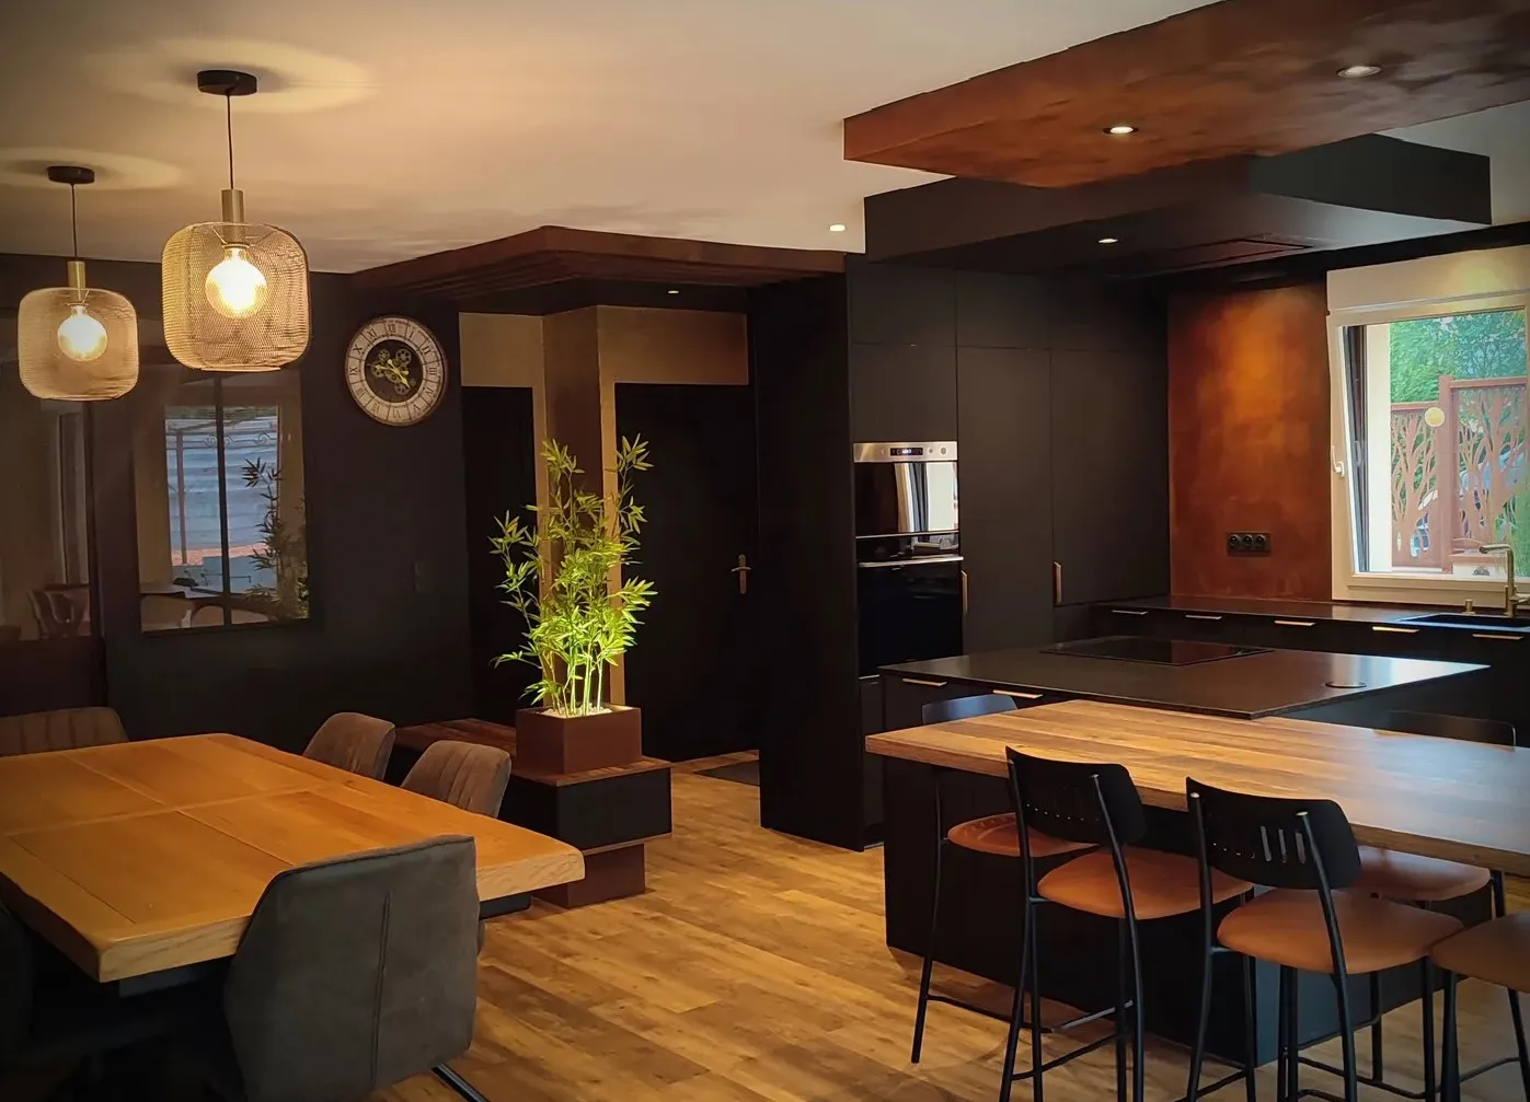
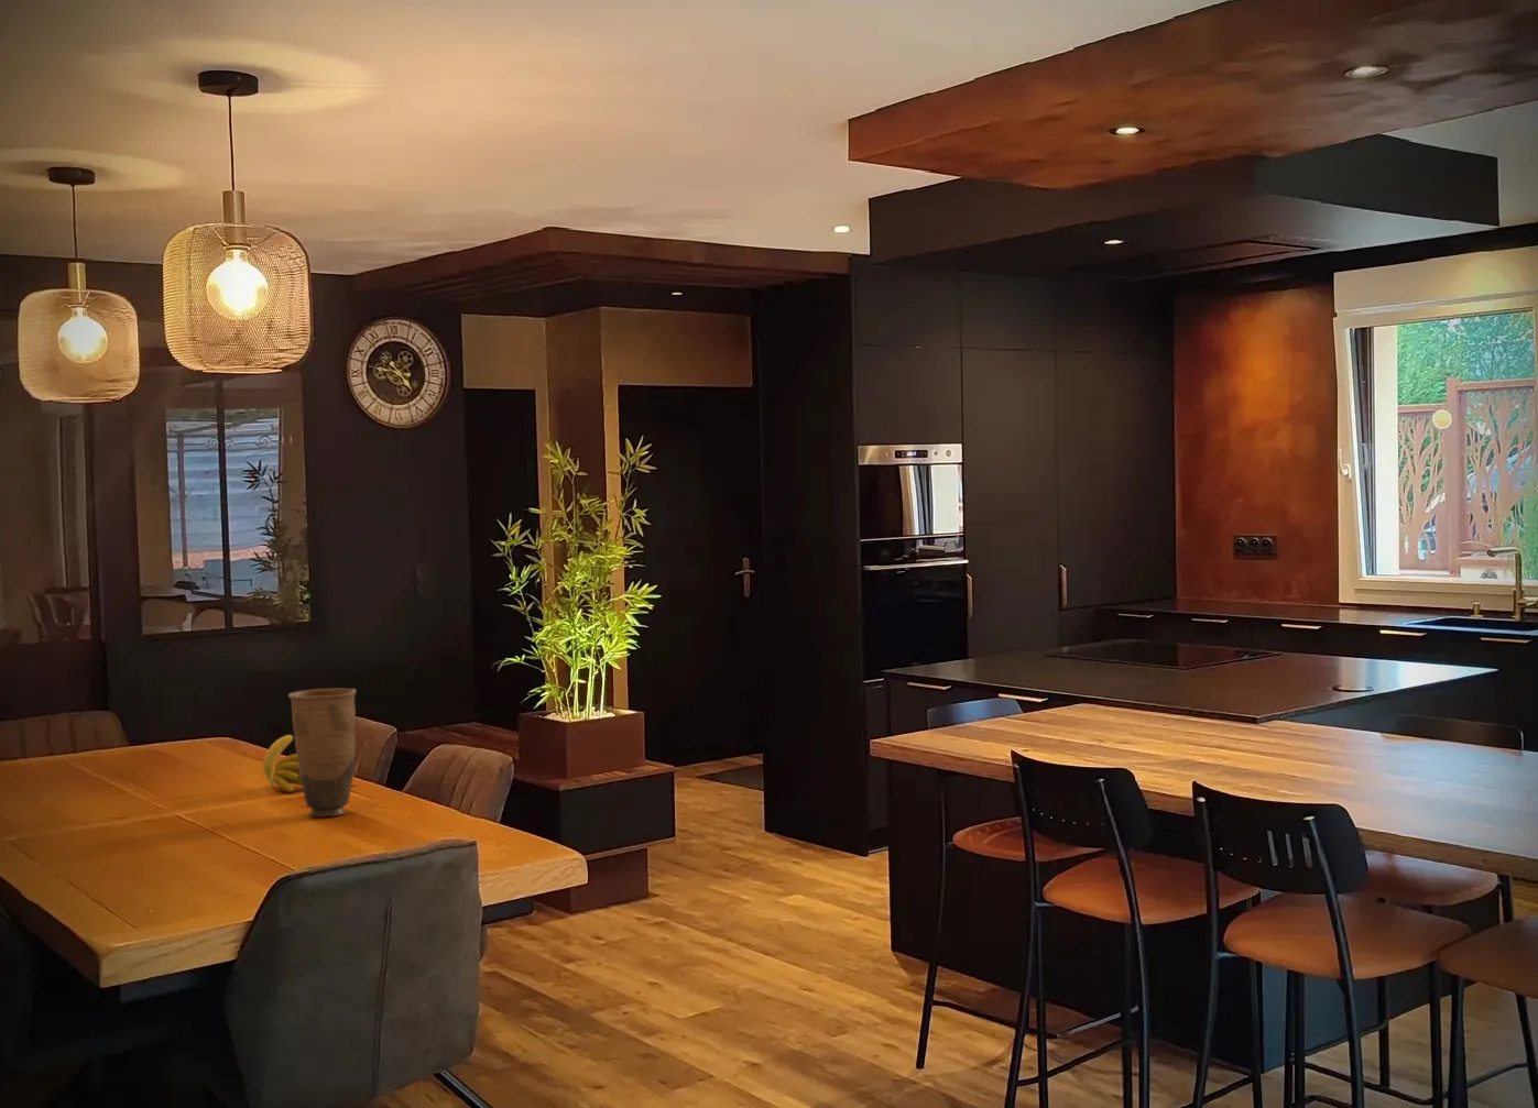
+ vase [288,688,358,818]
+ banana [262,734,303,794]
